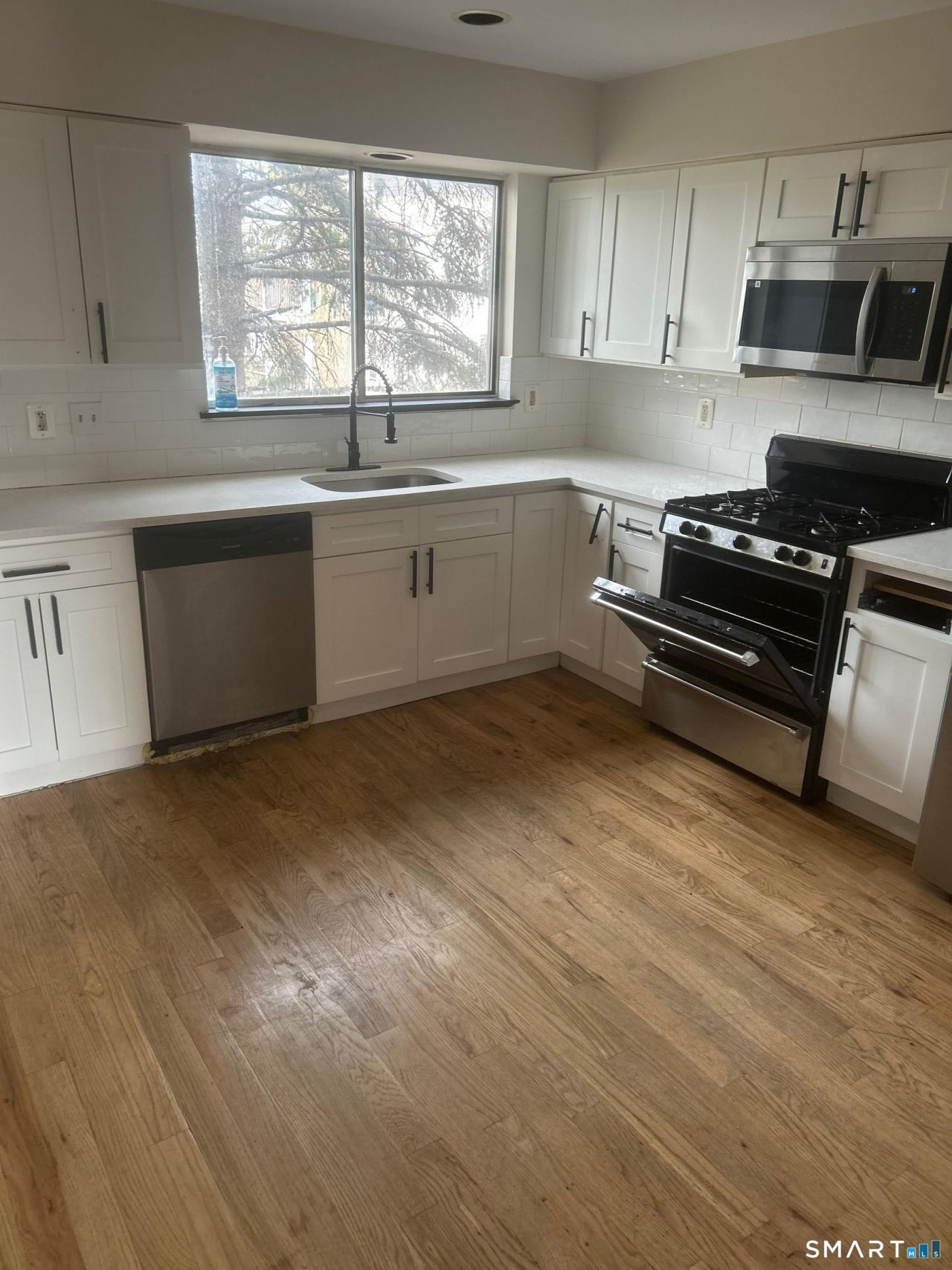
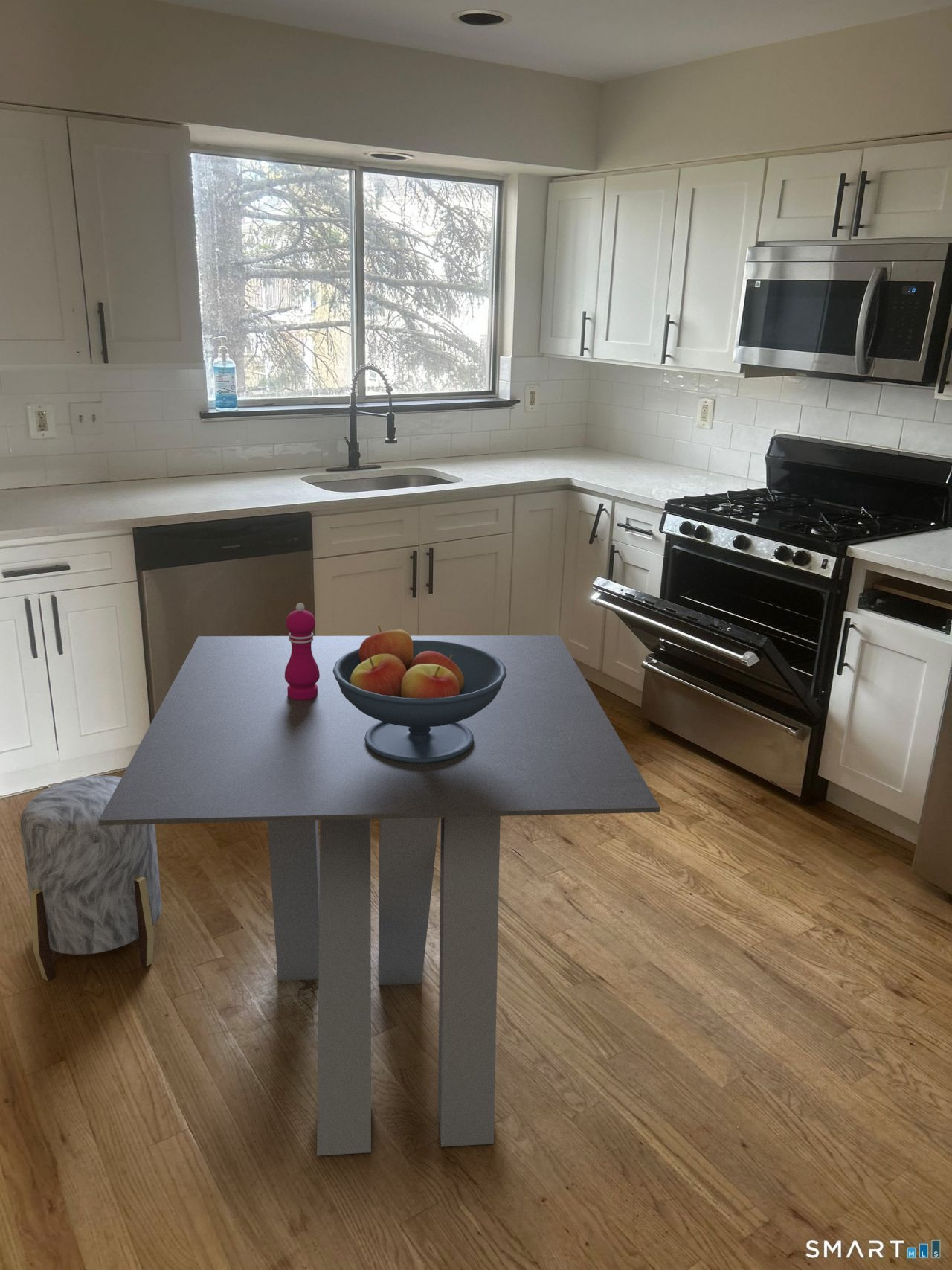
+ stool [19,774,163,981]
+ pepper mill [285,603,320,700]
+ fruit bowl [333,625,506,763]
+ dining table [99,635,661,1156]
